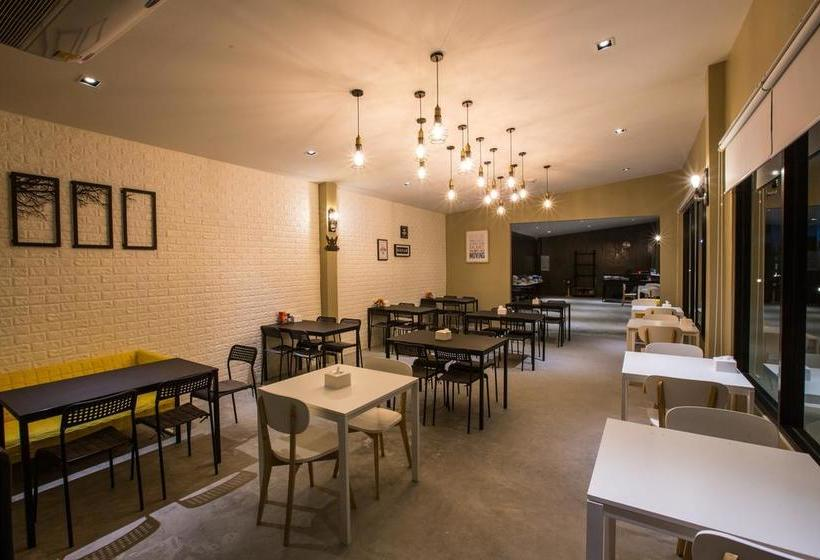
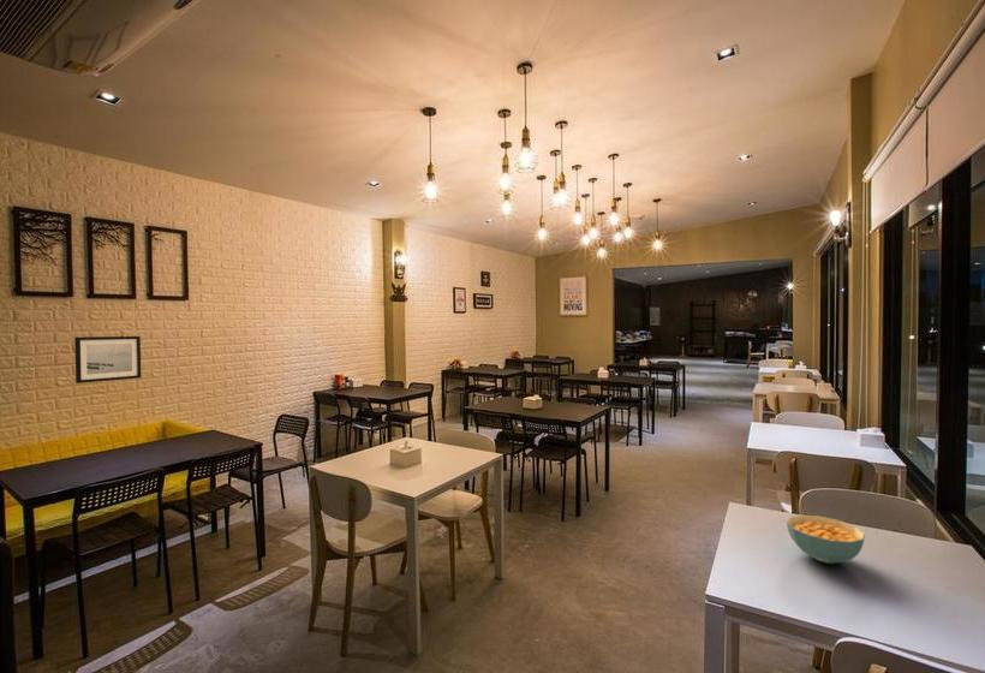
+ cereal bowl [786,514,866,565]
+ wall art [73,335,142,385]
